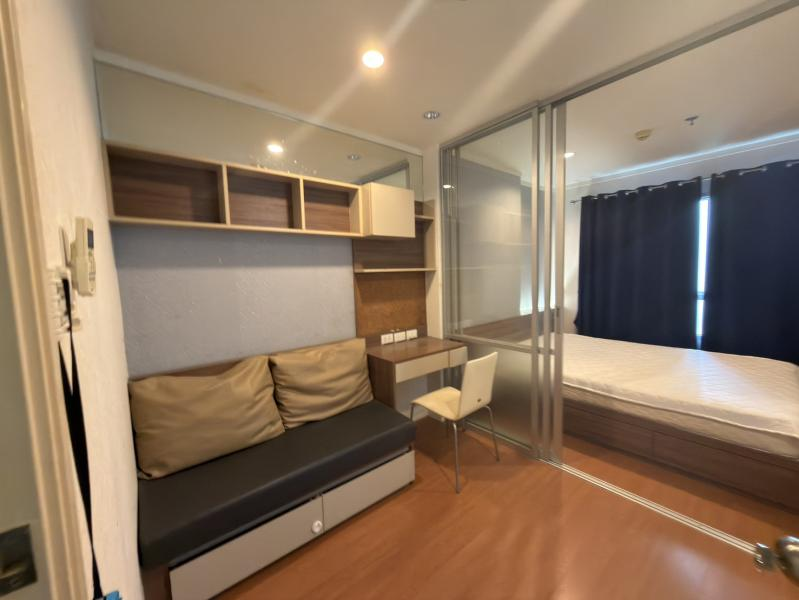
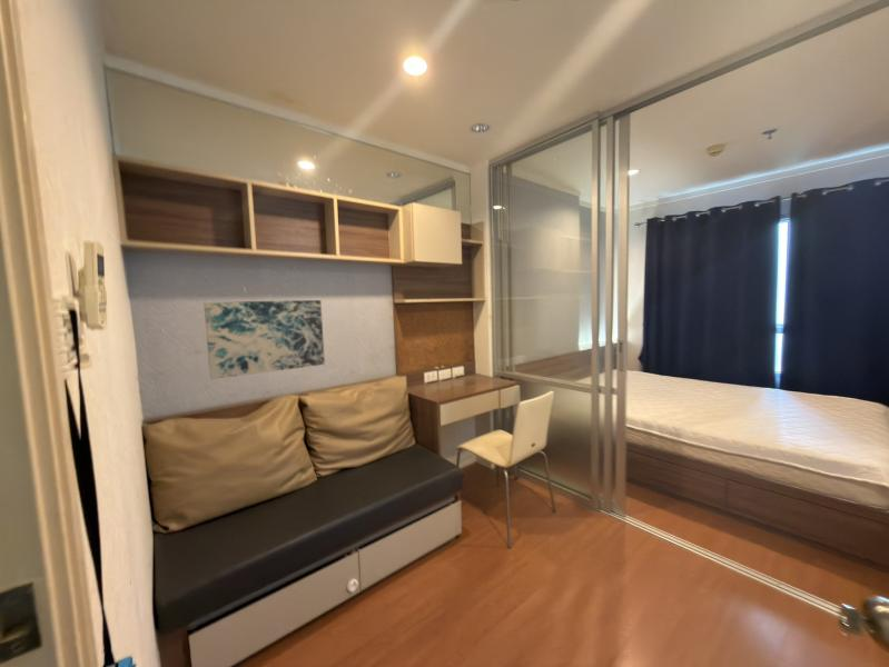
+ wall art [203,299,326,380]
